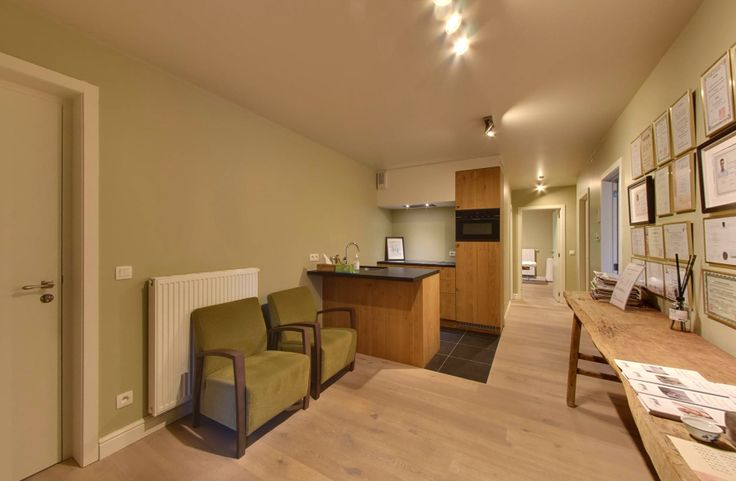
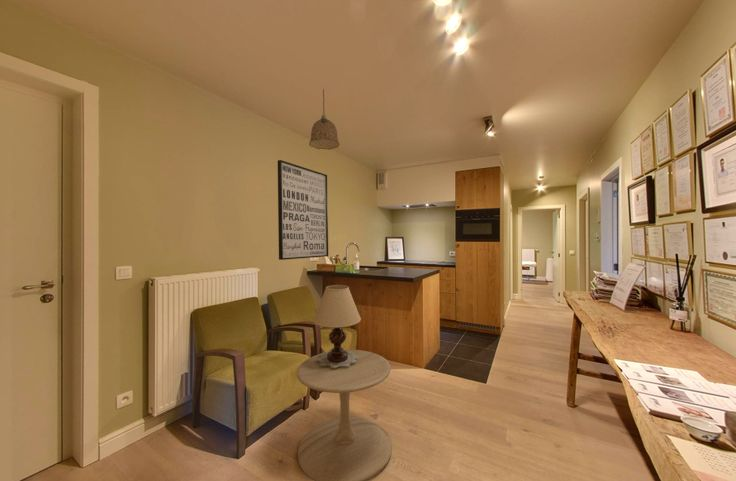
+ side table [296,349,393,481]
+ wall art [277,159,329,261]
+ table lamp [313,284,362,368]
+ pendant lamp [308,88,340,151]
